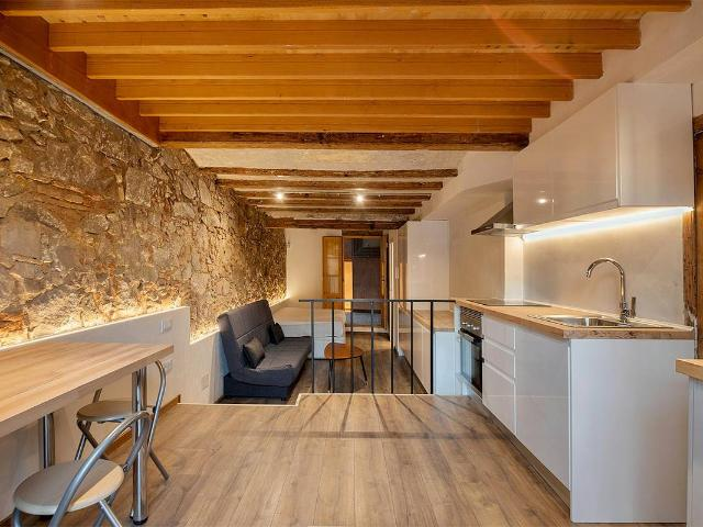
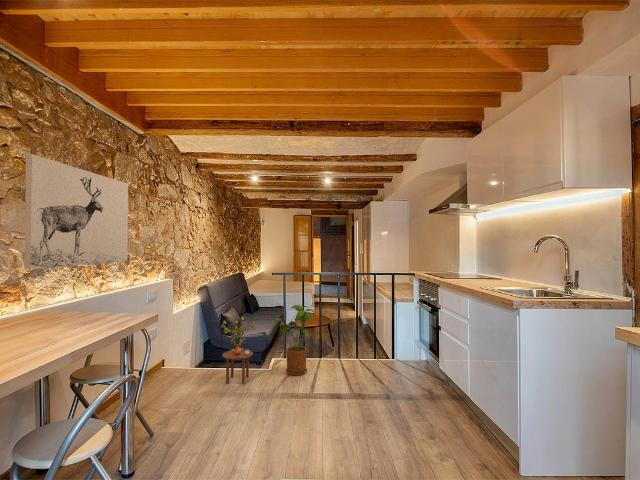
+ side table [220,315,257,385]
+ wall art [23,153,129,270]
+ house plant [274,304,315,377]
